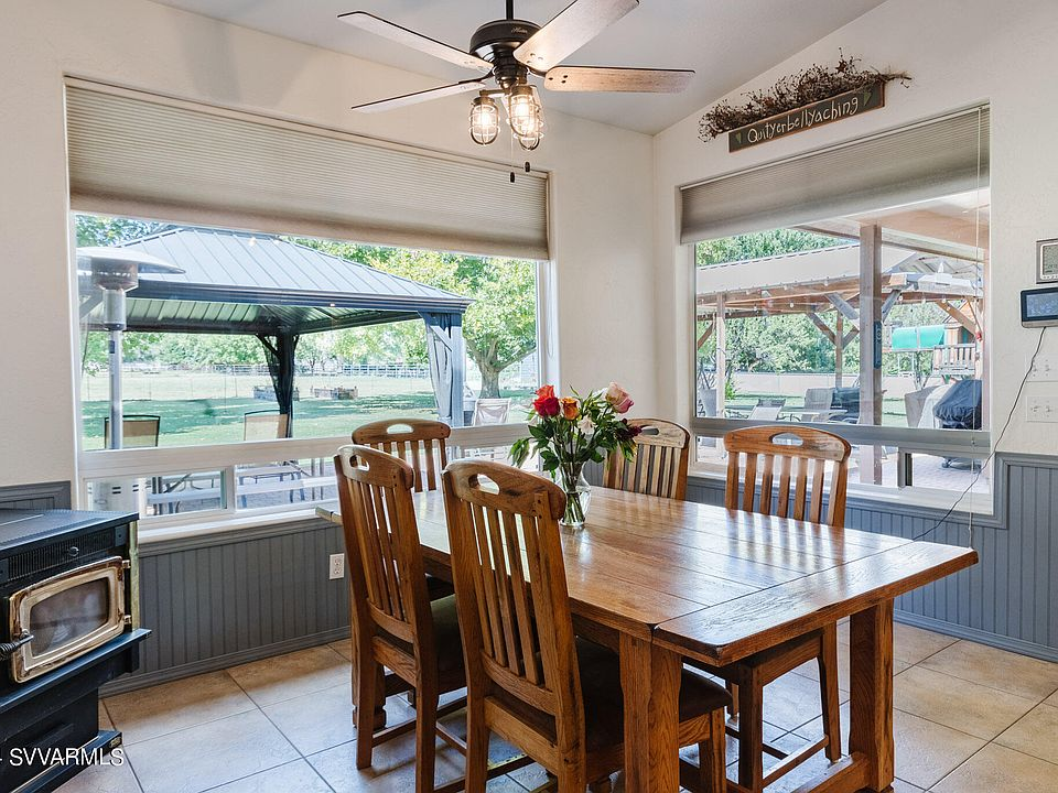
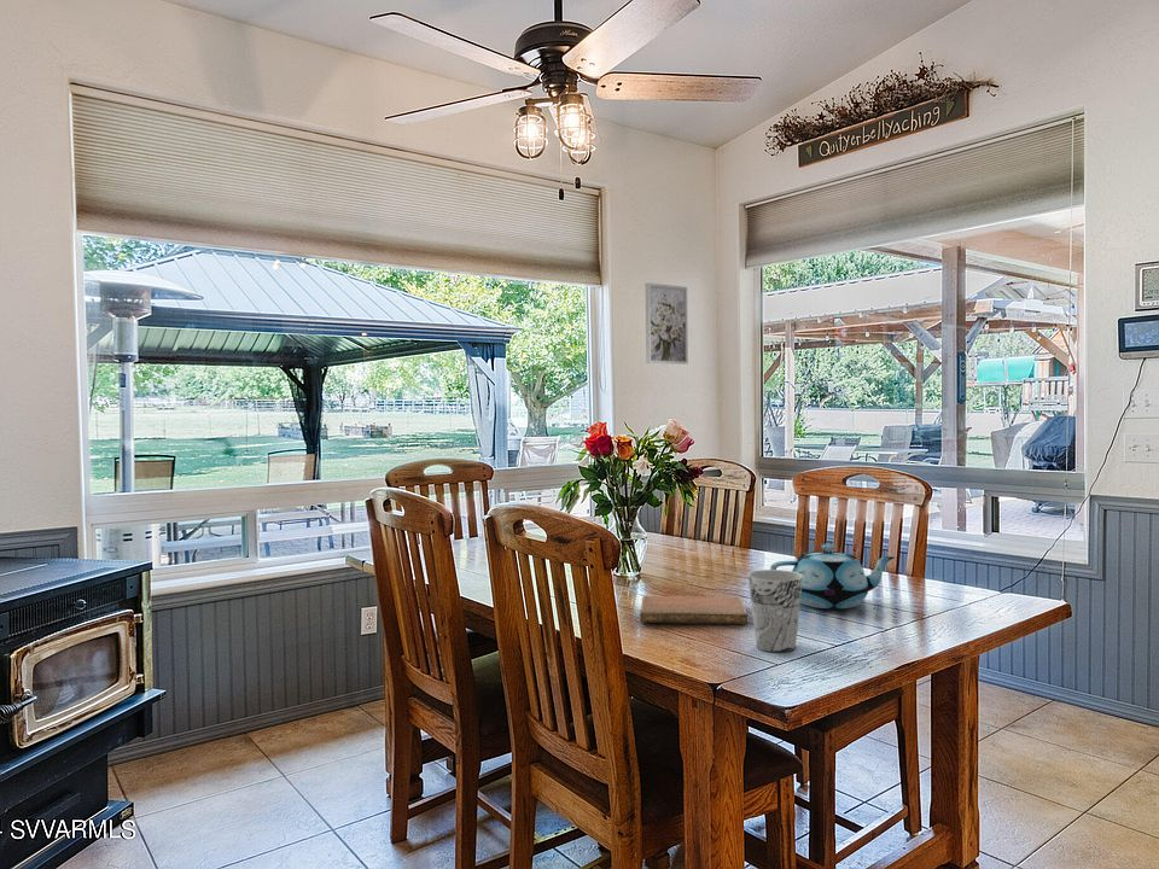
+ teapot [769,543,896,610]
+ cup [747,568,803,653]
+ notebook [639,595,749,625]
+ wall art [645,281,689,366]
